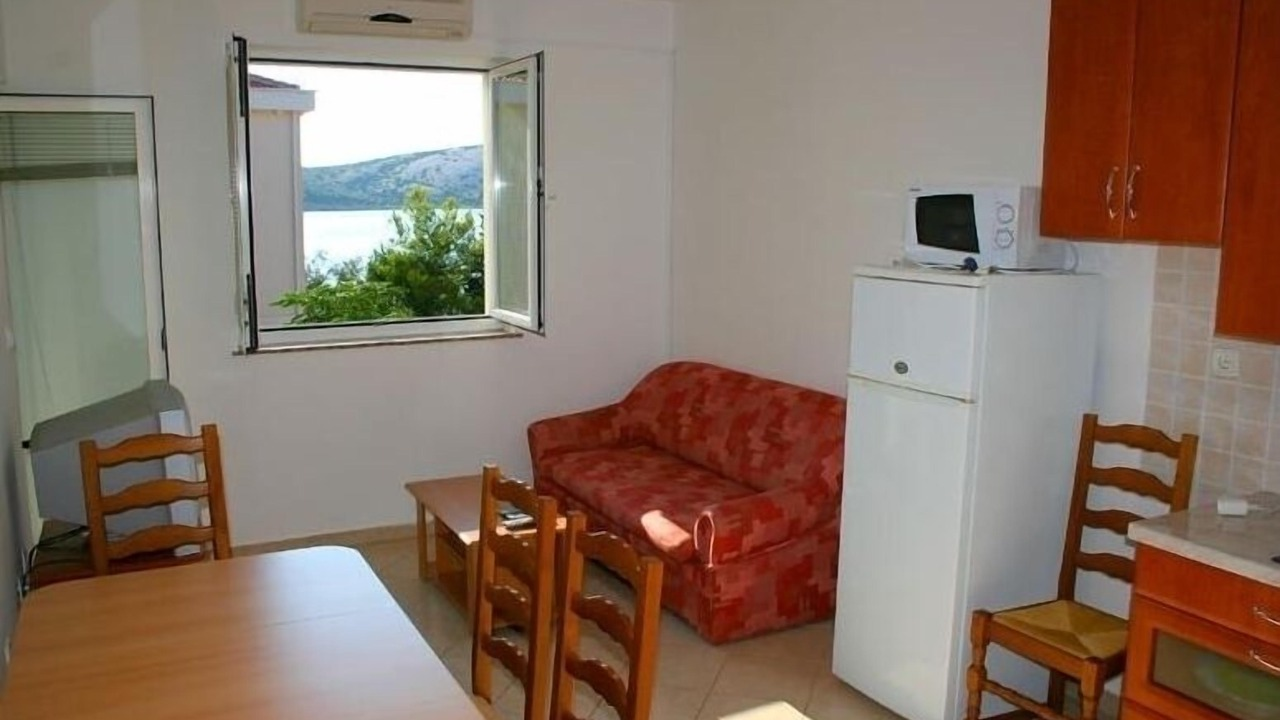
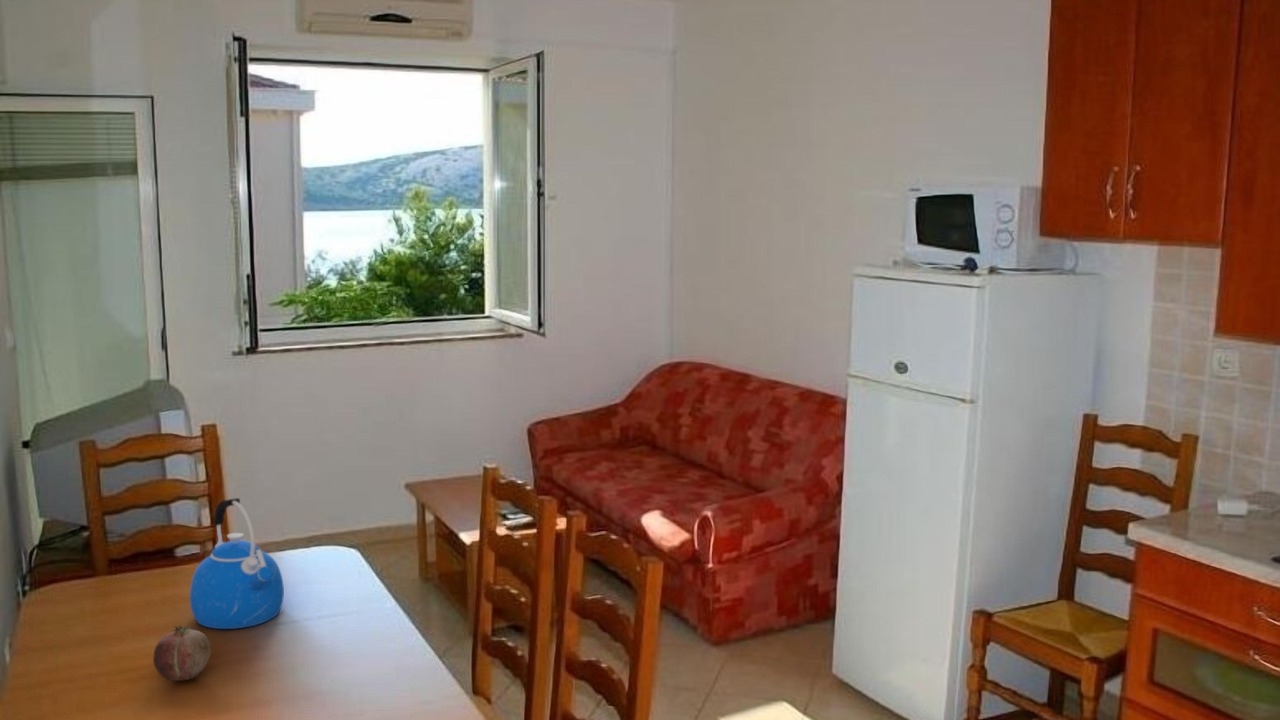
+ fruit [152,624,212,682]
+ kettle [189,497,285,630]
